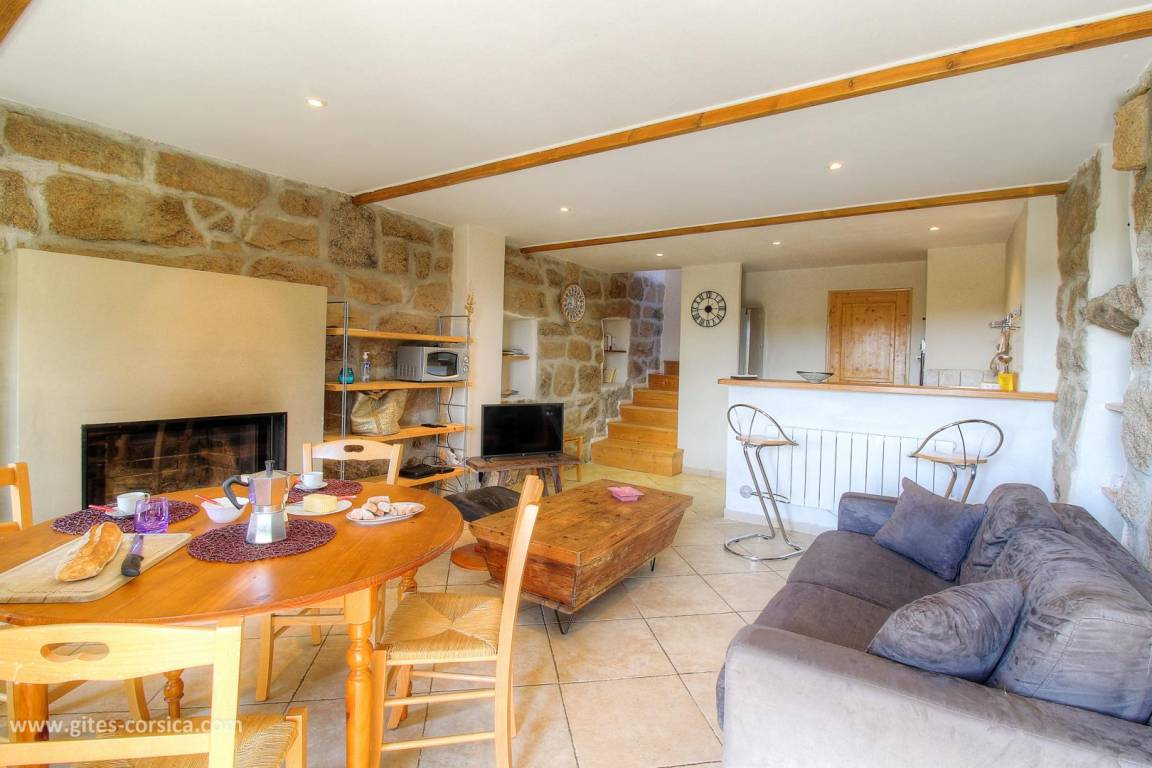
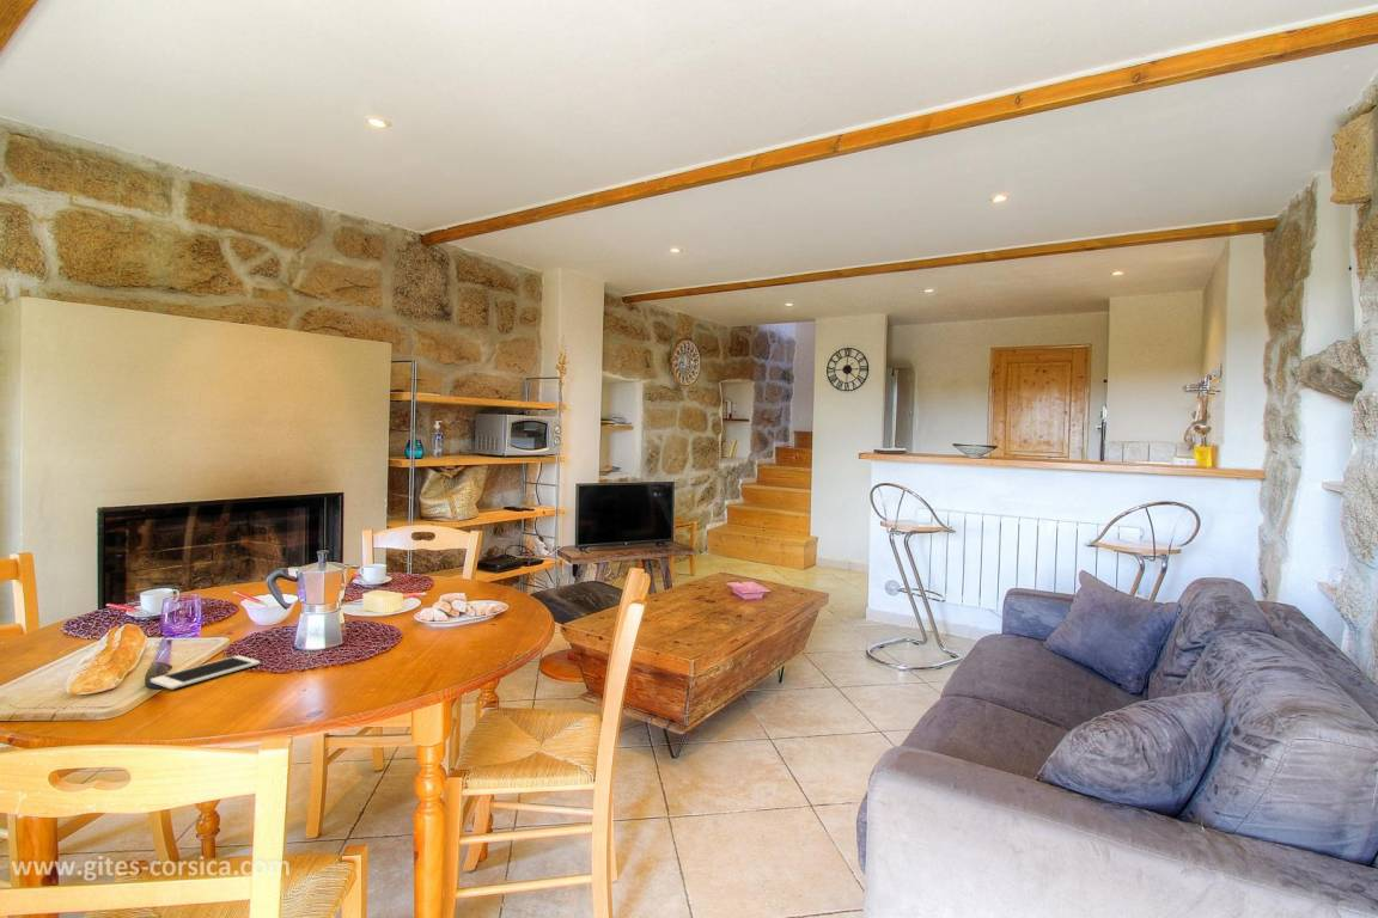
+ cell phone [150,654,261,690]
